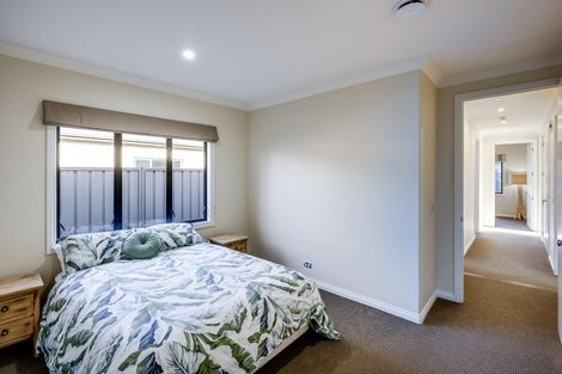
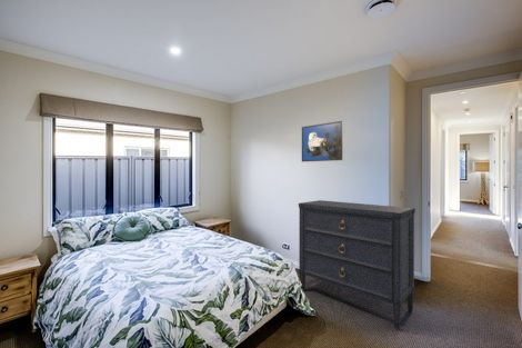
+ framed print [301,120,343,162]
+ dresser [298,199,416,330]
